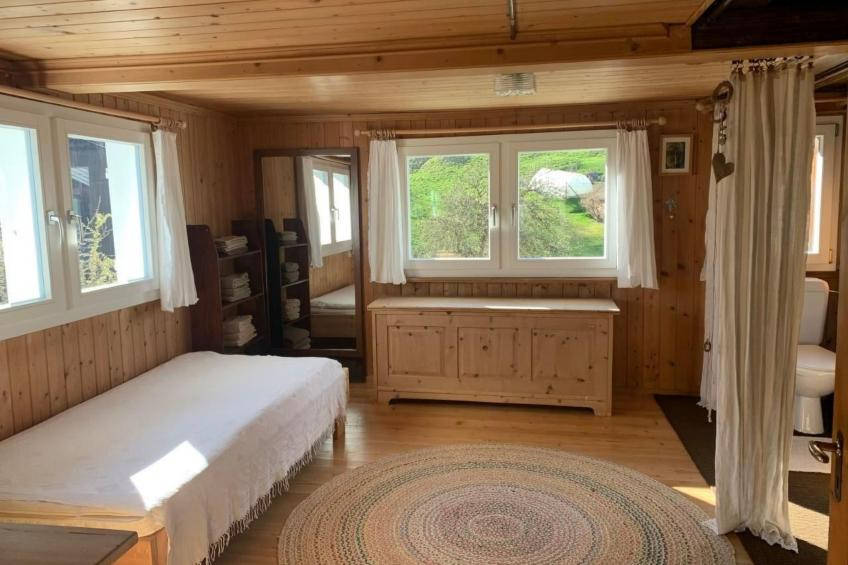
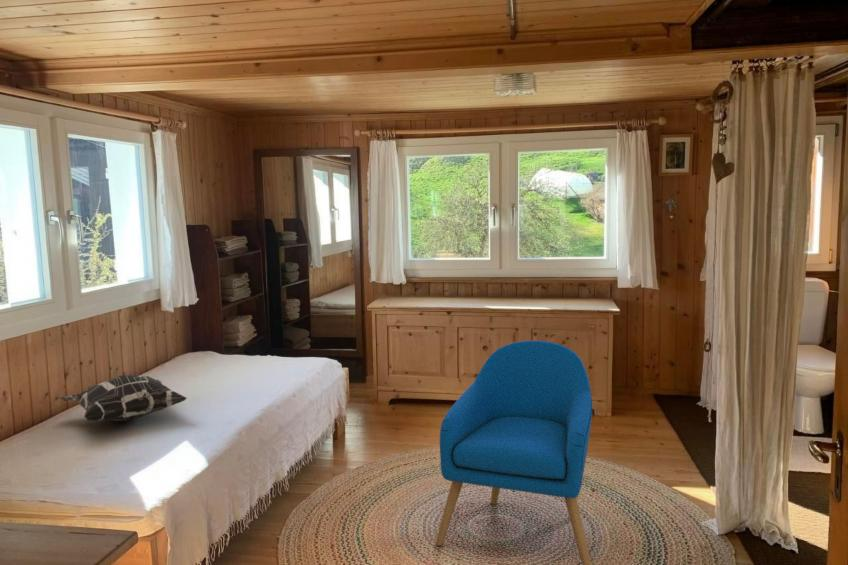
+ armchair [434,340,593,565]
+ decorative pillow [59,374,188,422]
